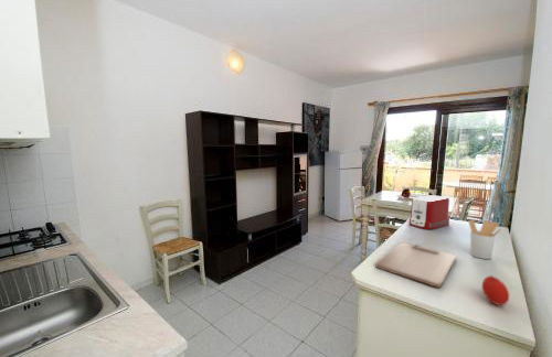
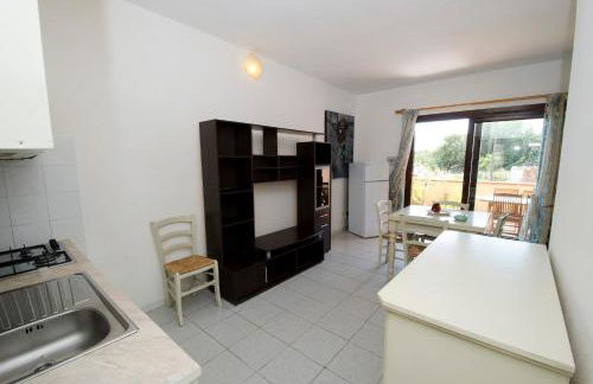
- utensil holder [468,218,502,260]
- cutting board [374,241,457,289]
- fruit [481,274,510,306]
- toaster [407,194,452,230]
